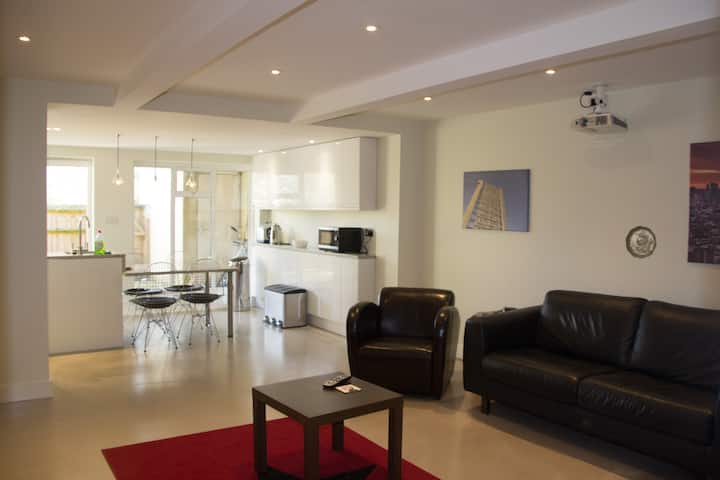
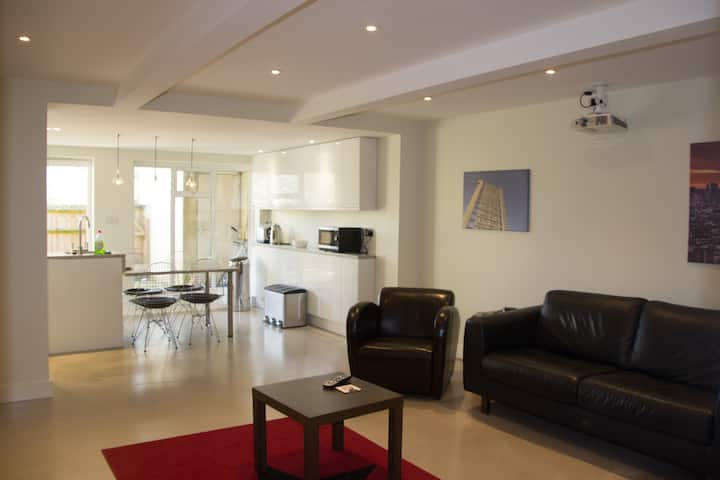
- decorative plate [625,225,657,260]
